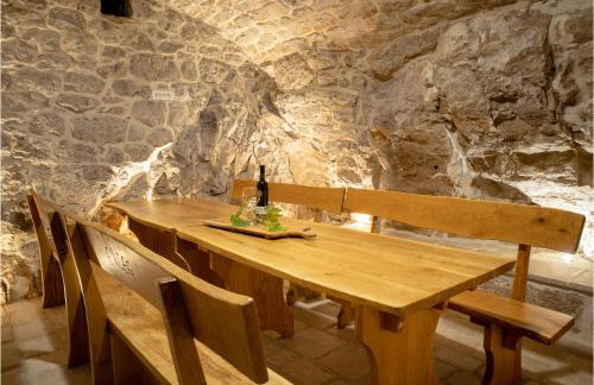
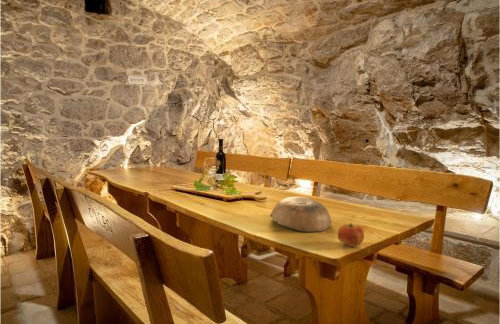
+ apple [336,222,365,248]
+ bowl [269,196,332,233]
